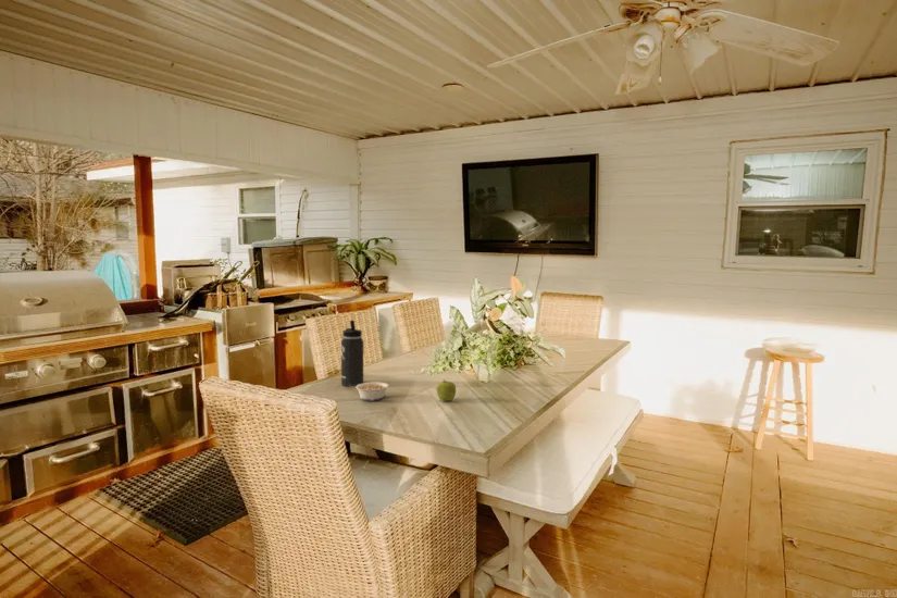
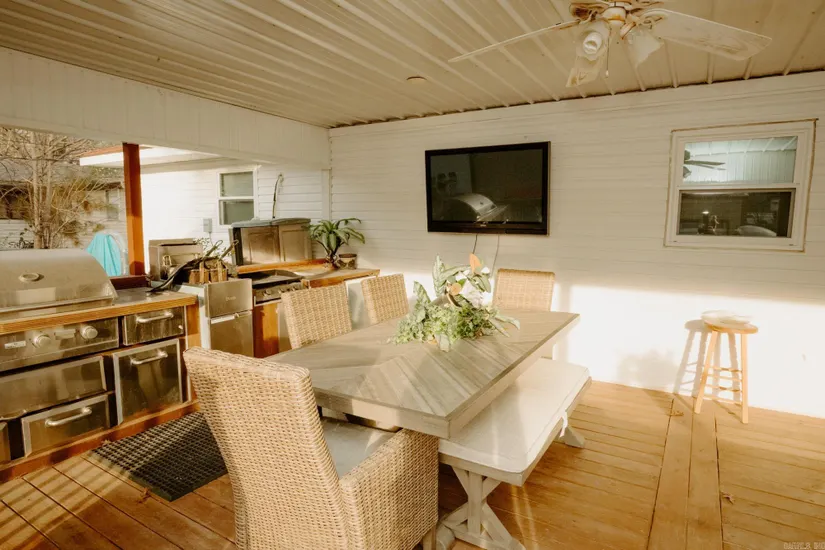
- thermos bottle [340,320,365,387]
- legume [348,381,389,402]
- fruit [436,378,457,402]
